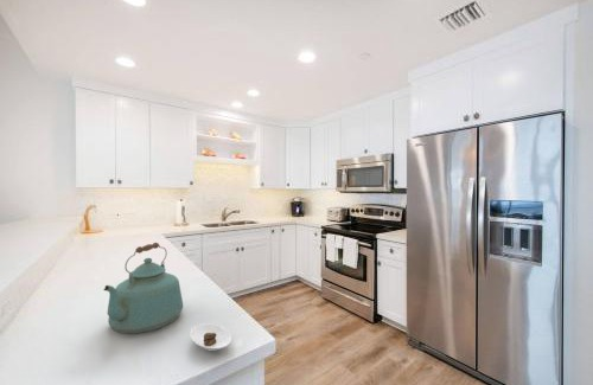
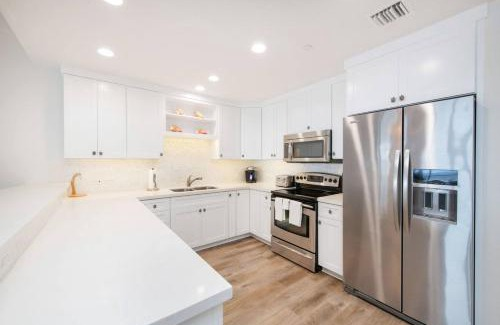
- kettle [102,242,184,334]
- saucer [189,322,232,352]
